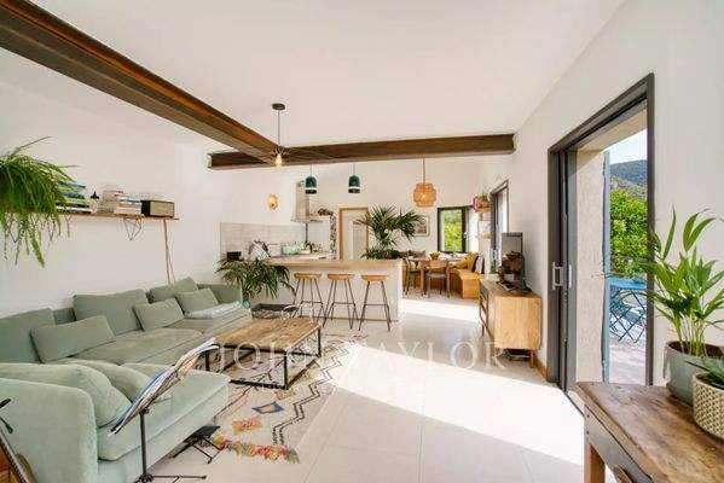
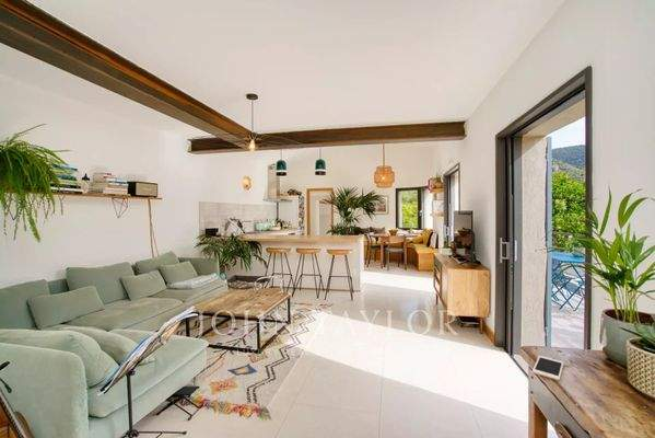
+ cell phone [531,355,564,381]
